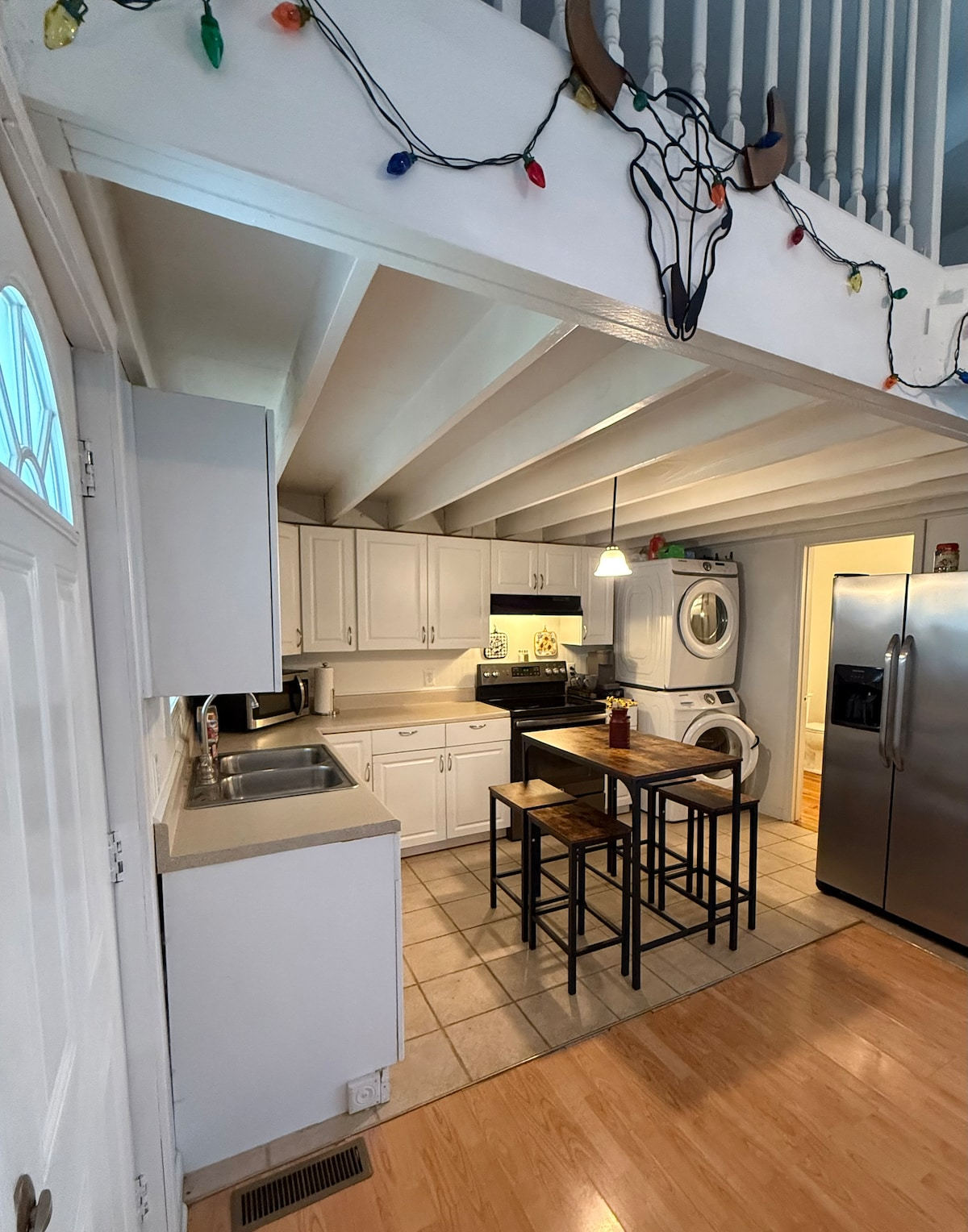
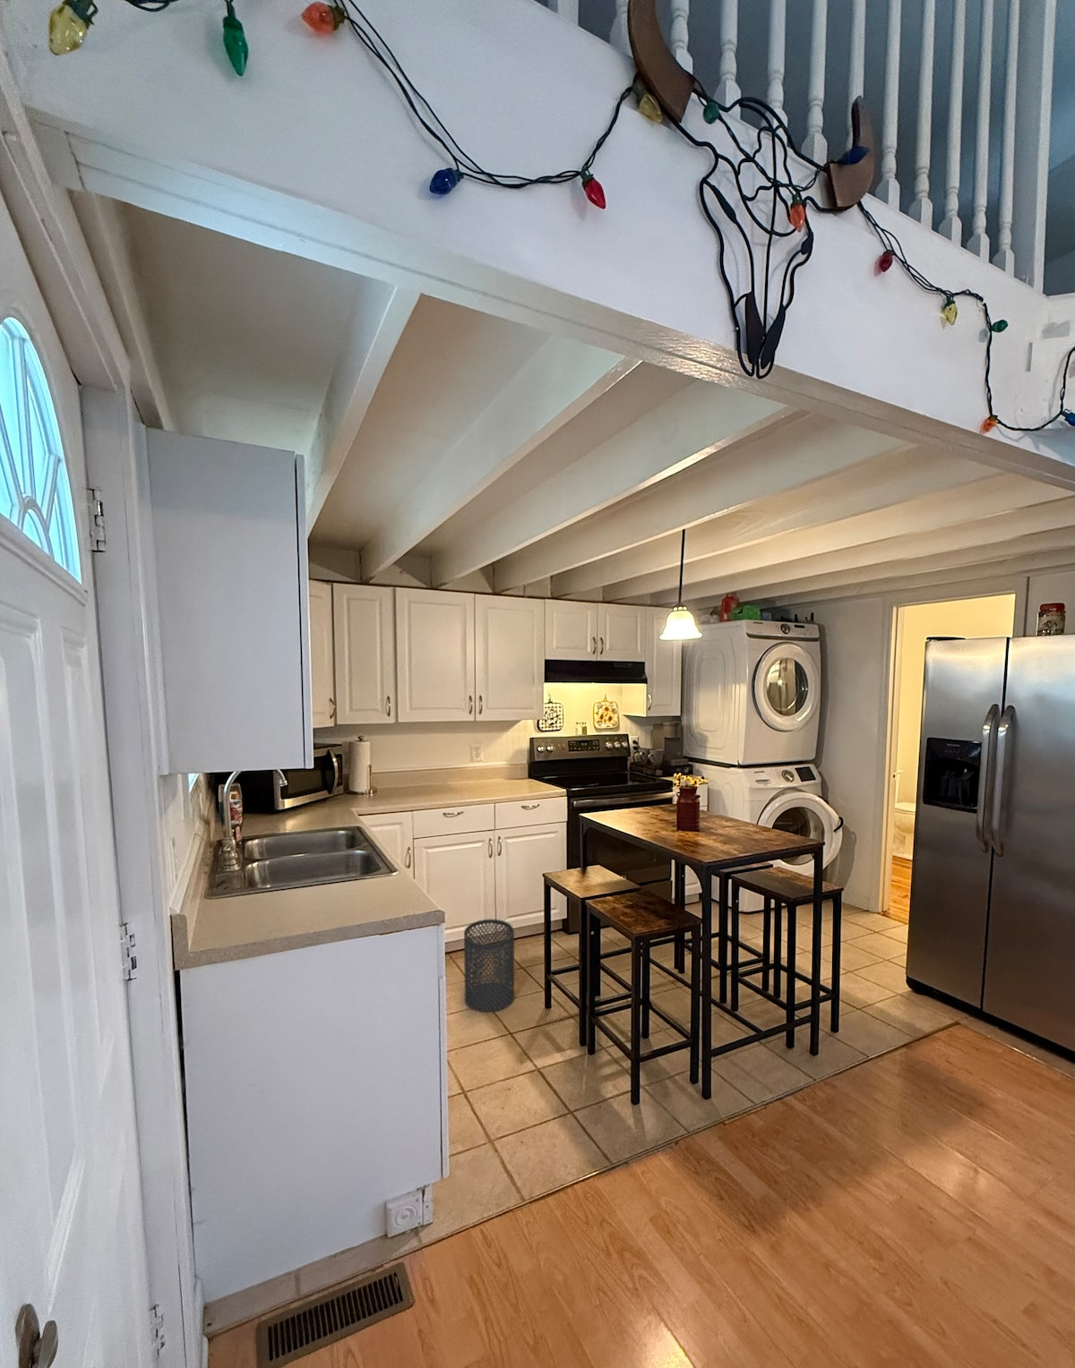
+ trash can [463,918,515,1014]
